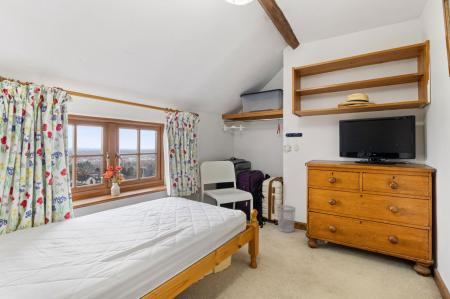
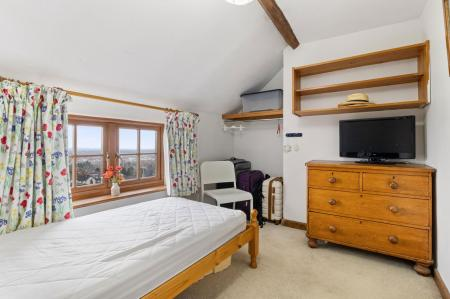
- wastebasket [276,204,297,233]
